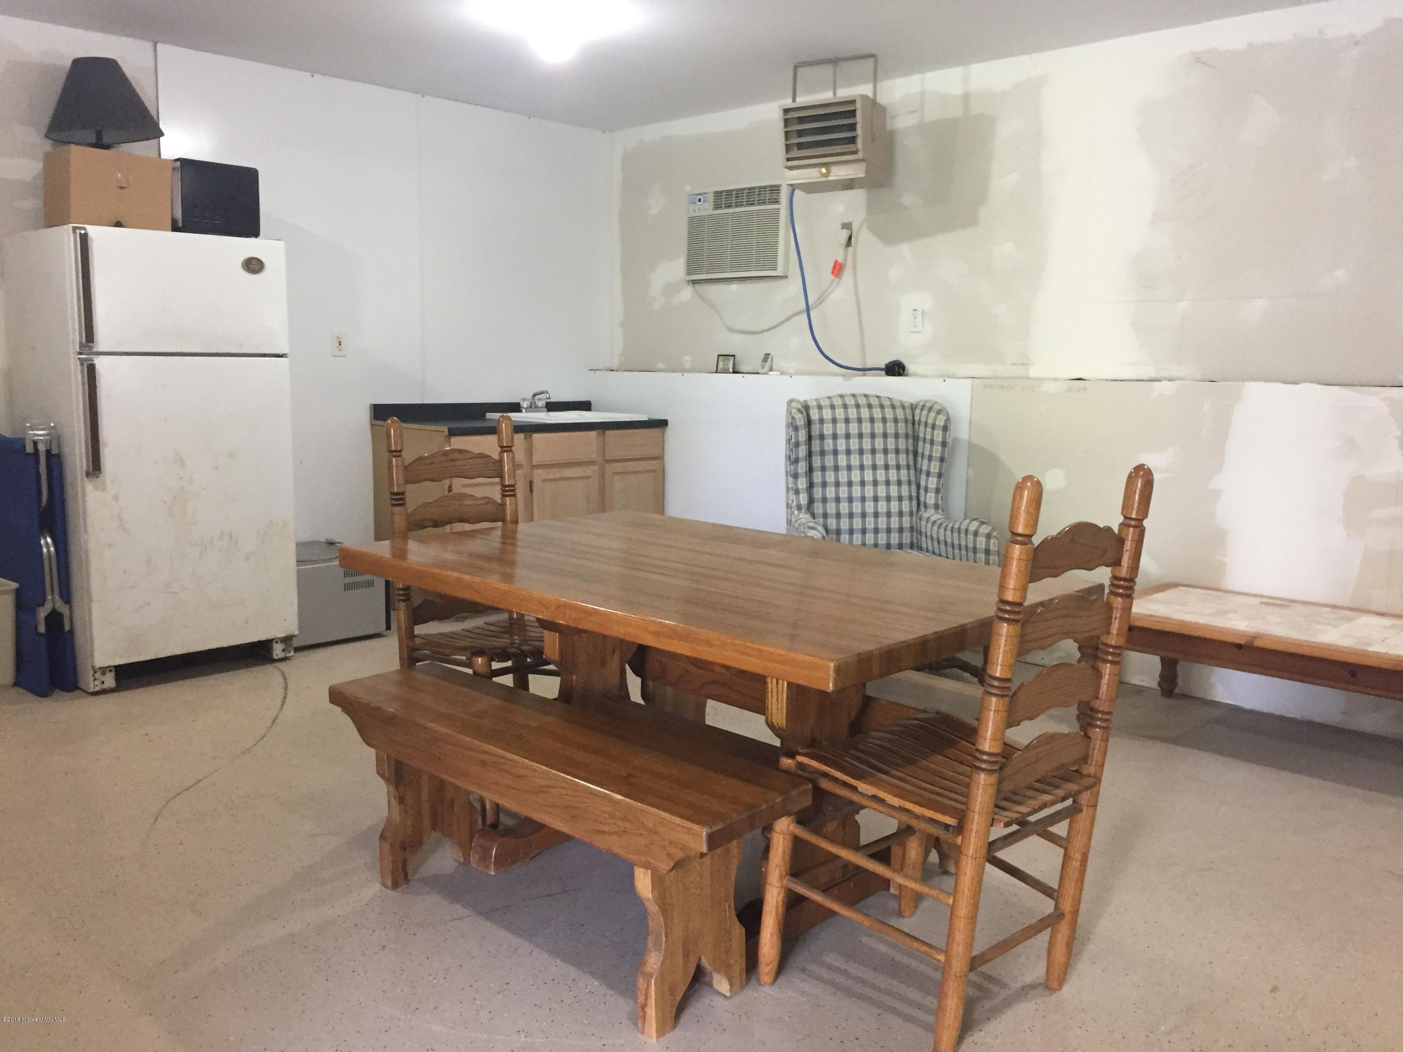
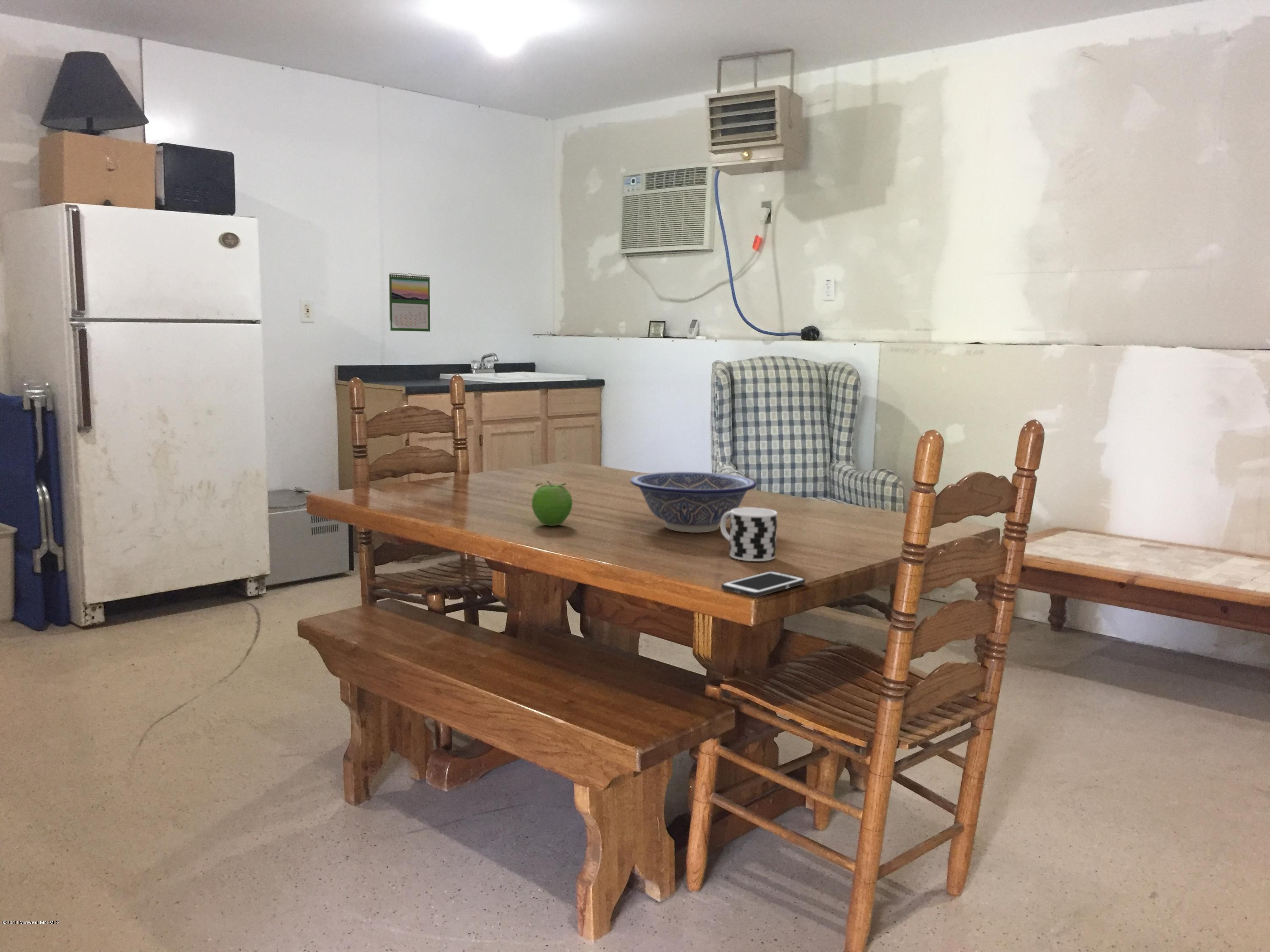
+ calendar [389,272,431,332]
+ fruit [531,480,573,526]
+ cell phone [721,571,806,597]
+ decorative bowl [630,471,757,533]
+ cup [720,507,778,562]
